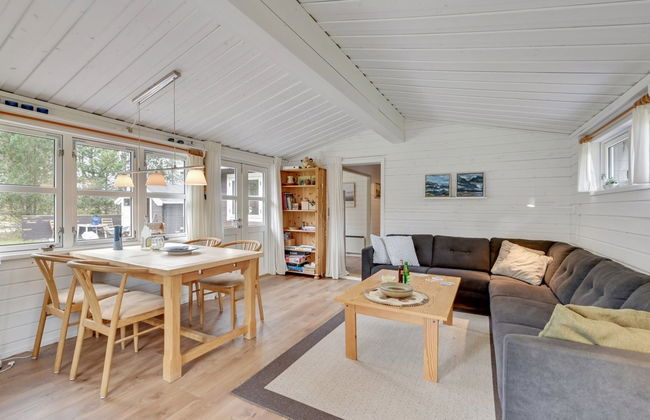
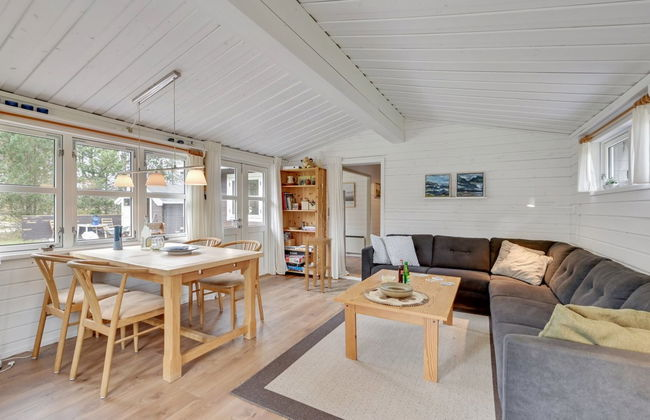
+ stool [303,237,334,294]
